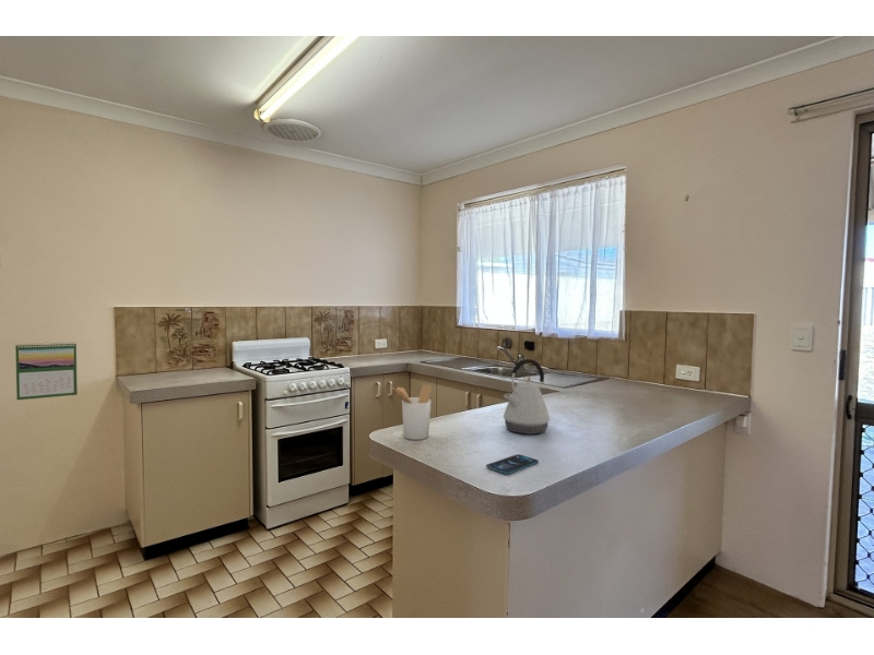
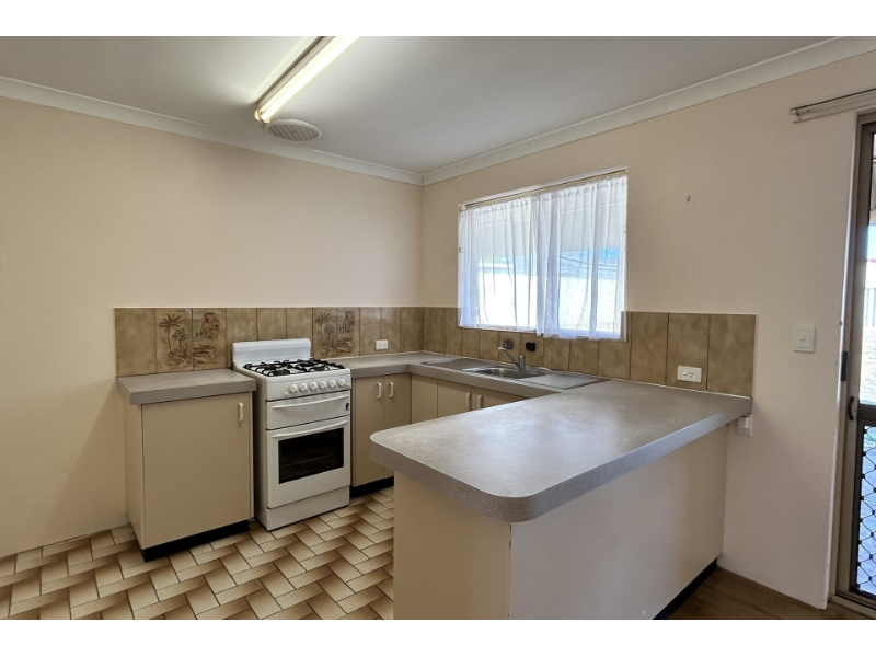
- calendar [14,341,79,401]
- utensil holder [390,384,433,441]
- kettle [503,358,551,436]
- smartphone [485,453,540,475]
